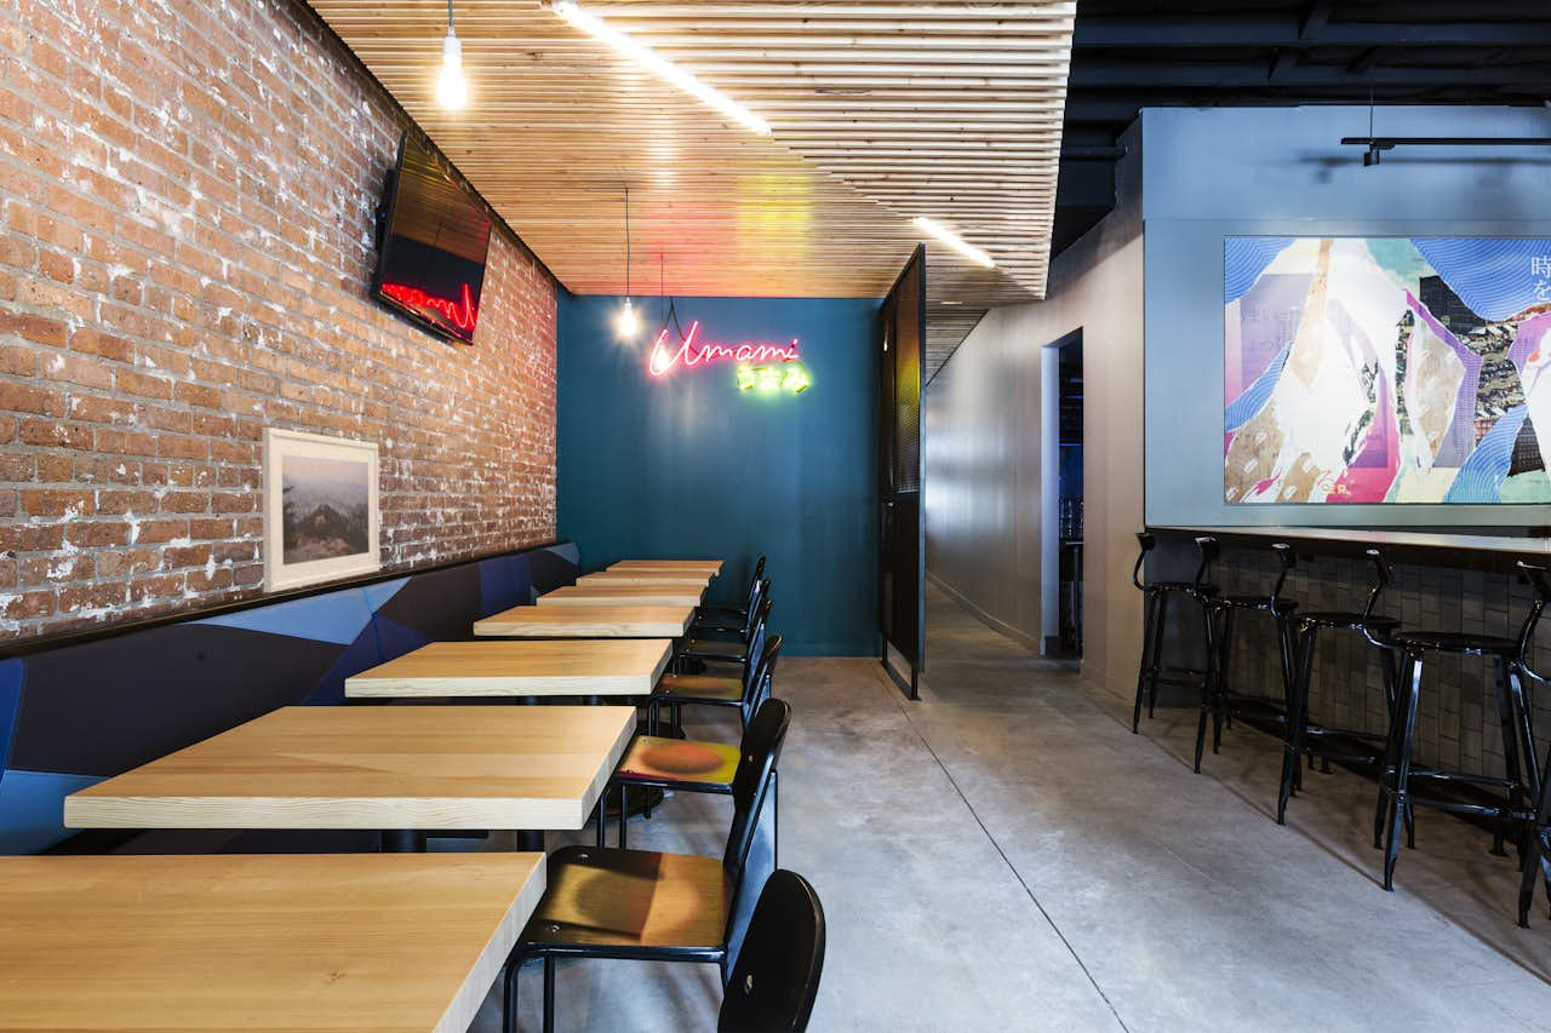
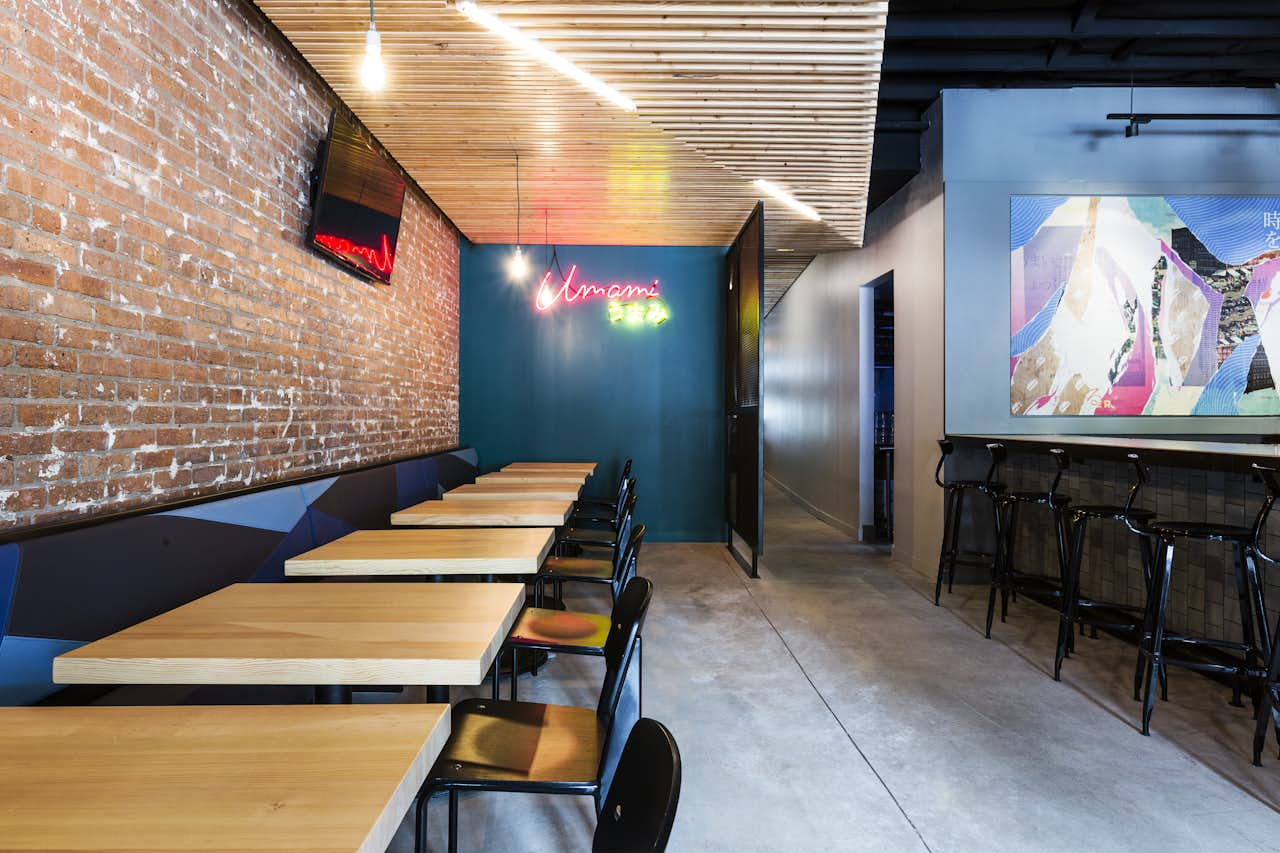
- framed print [261,426,380,593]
